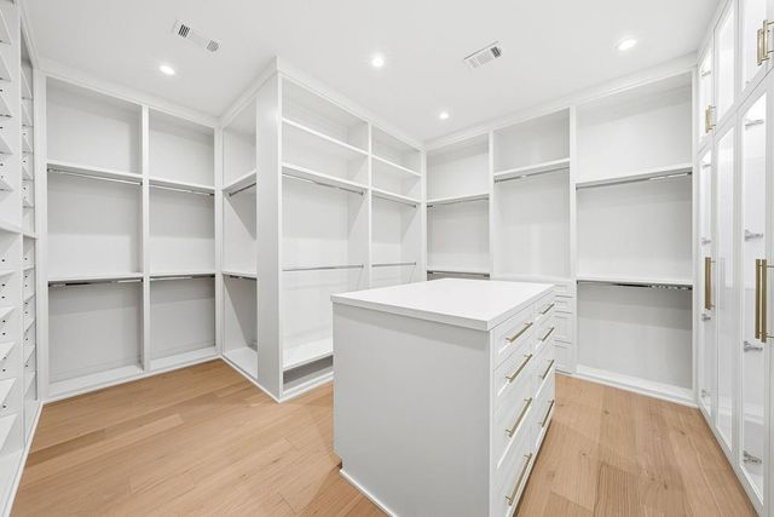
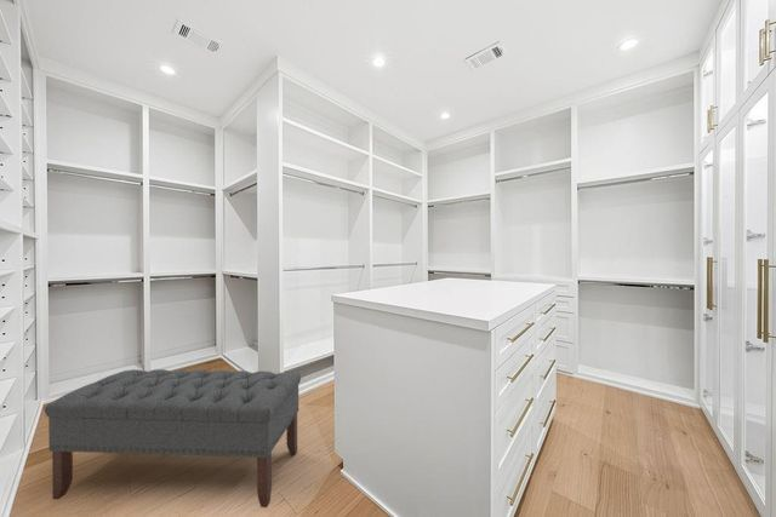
+ bench [44,368,302,509]
